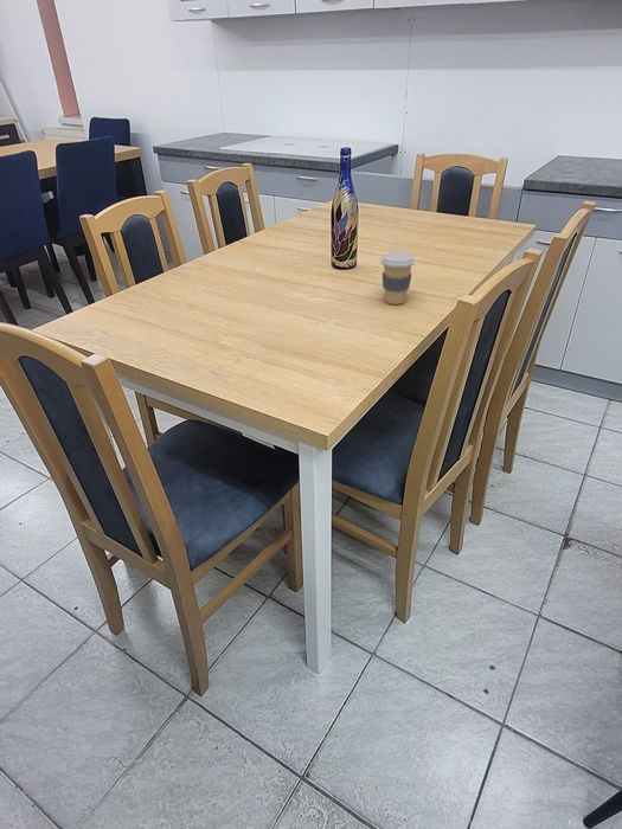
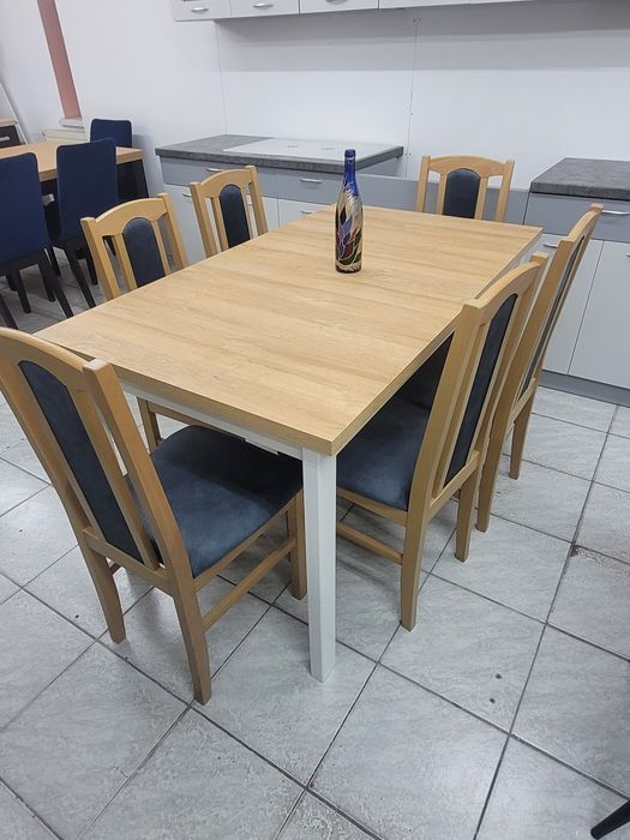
- coffee cup [379,251,416,306]
